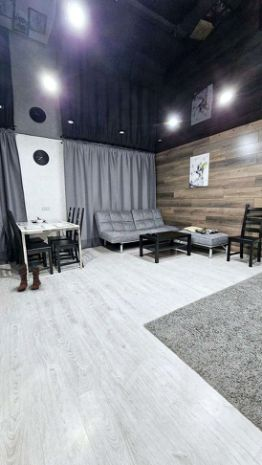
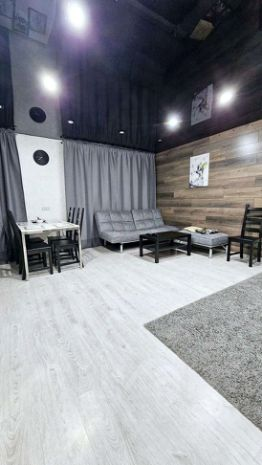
- boots [16,261,46,292]
